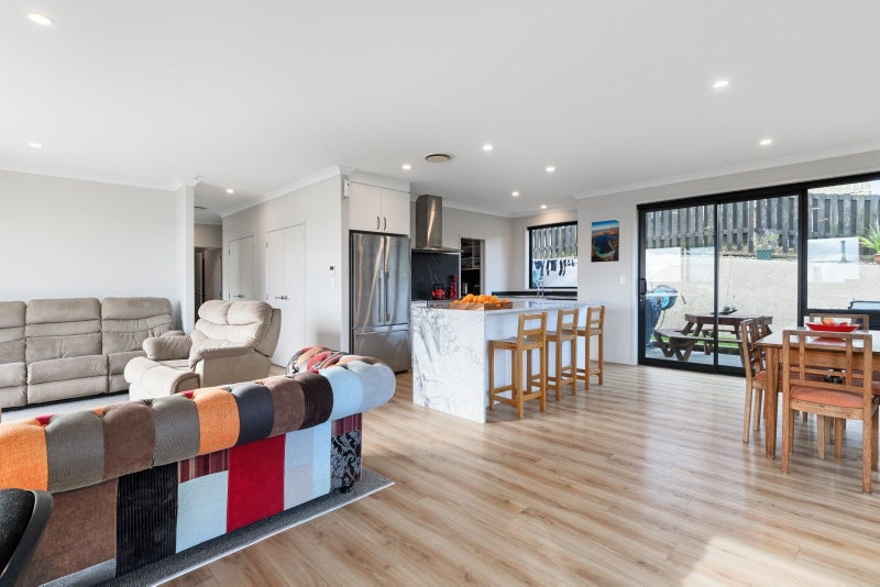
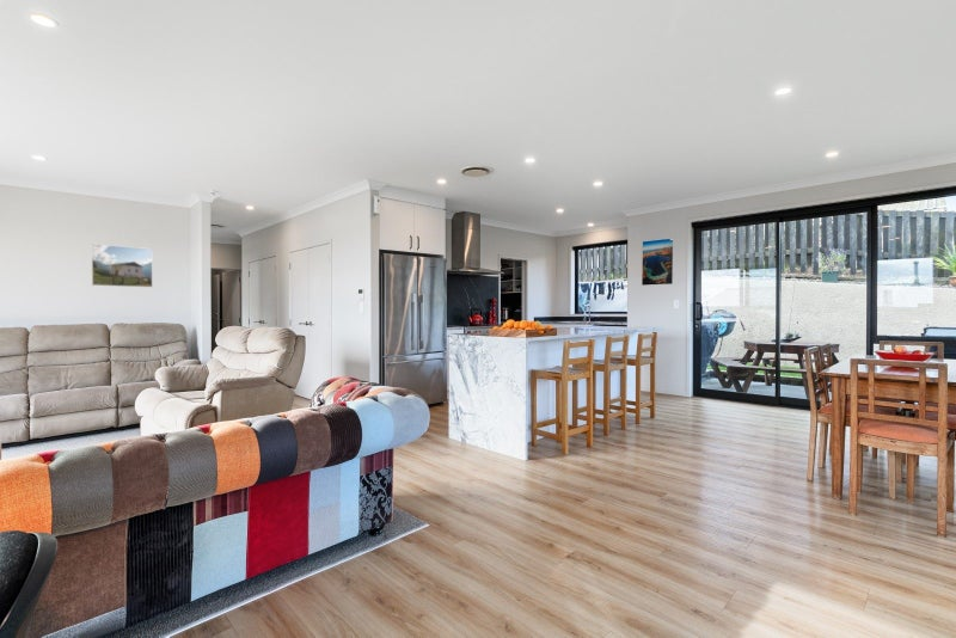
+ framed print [91,243,154,288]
